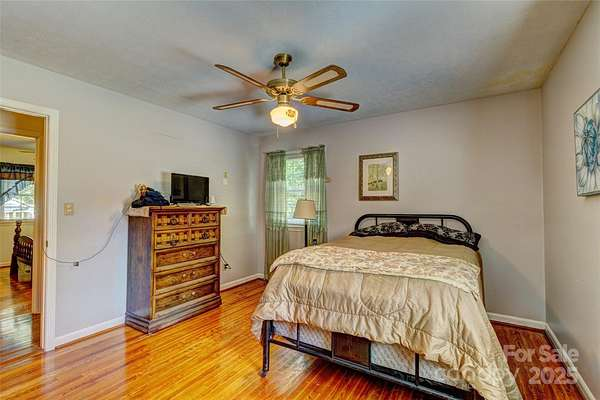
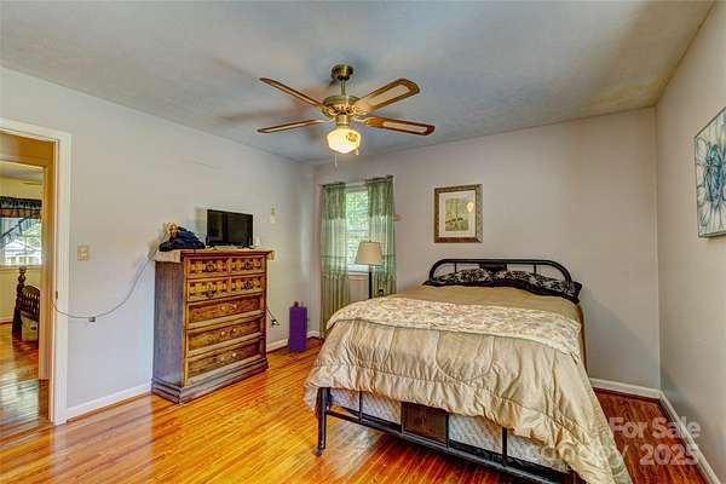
+ air purifier [271,300,311,357]
